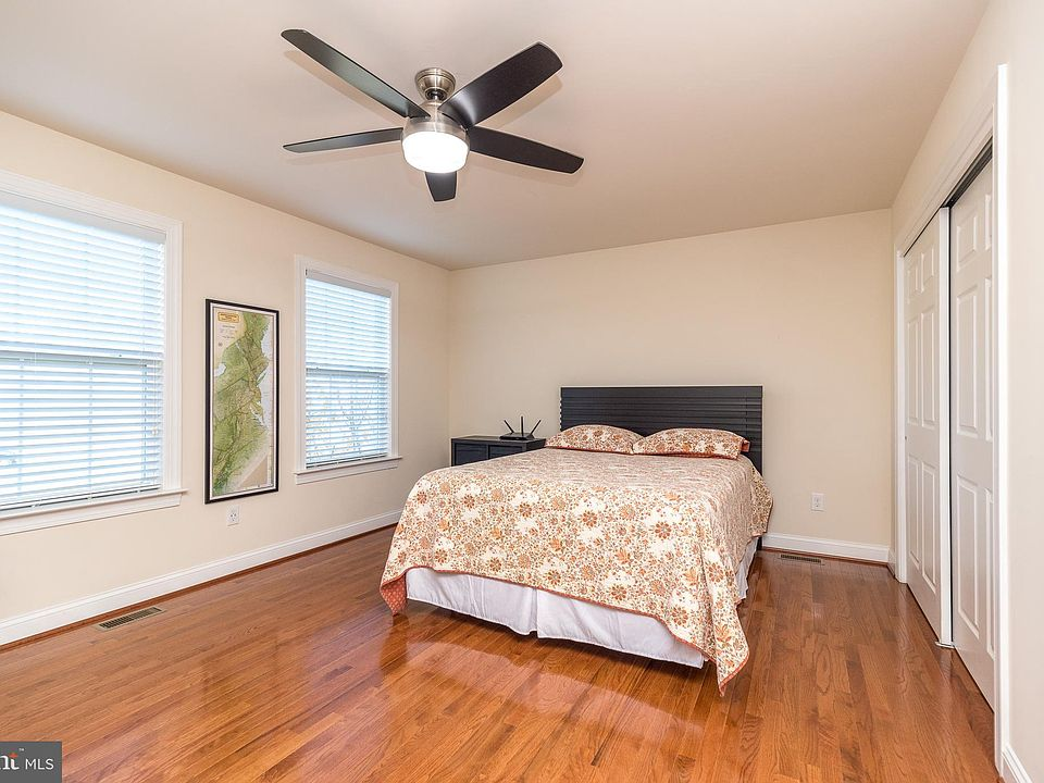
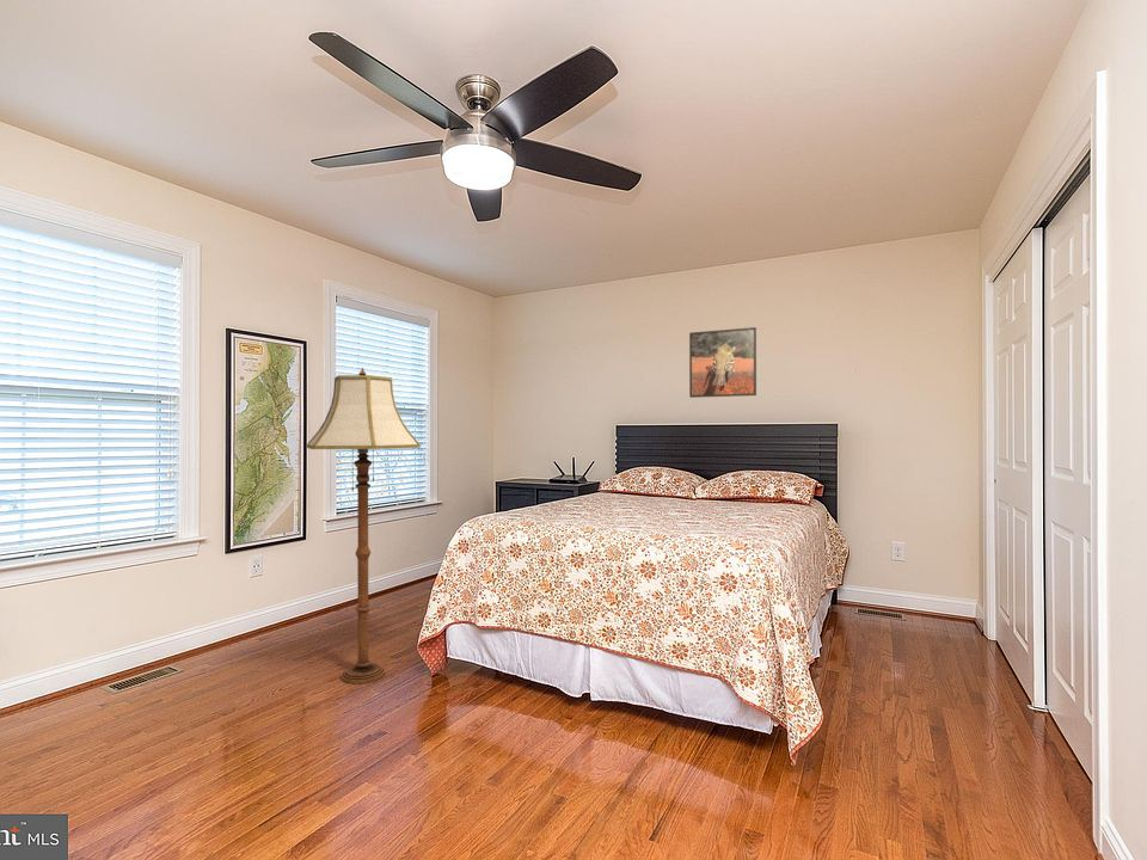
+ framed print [688,326,757,399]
+ floor lamp [306,367,422,686]
